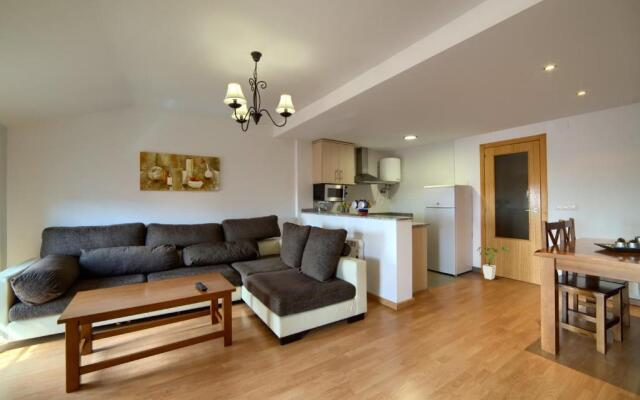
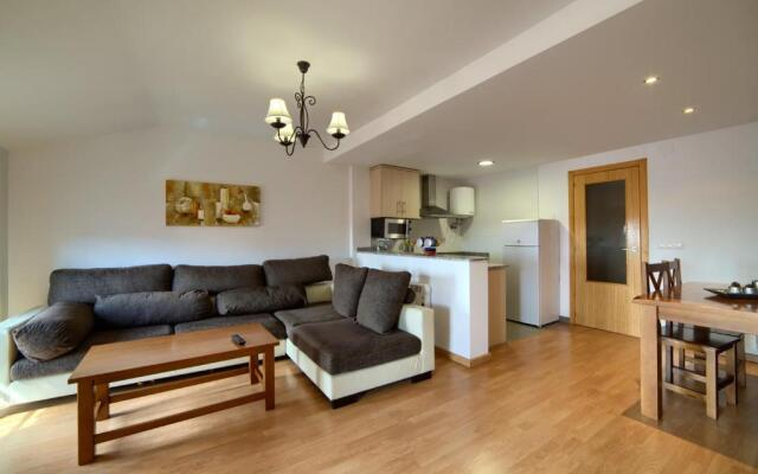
- house plant [476,246,510,281]
